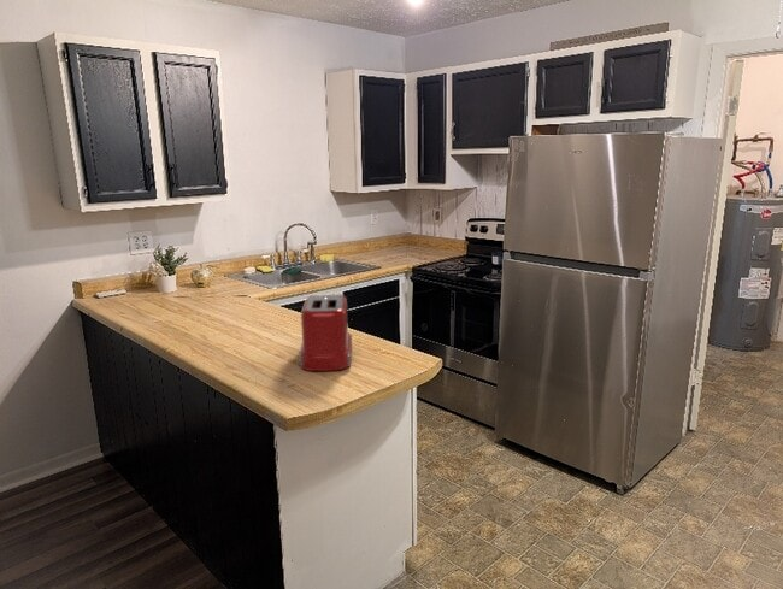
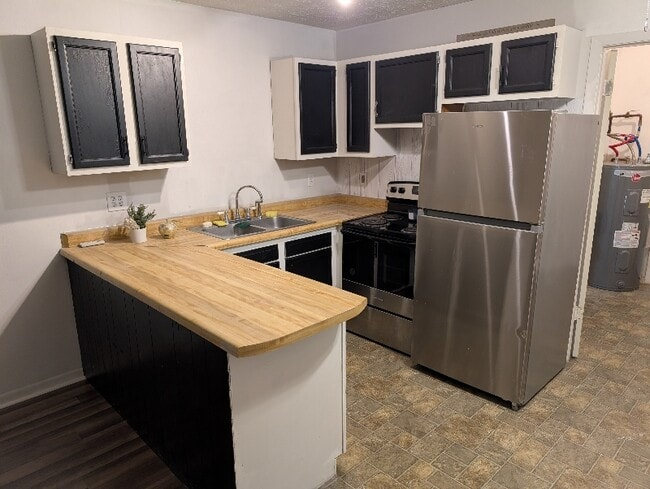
- toaster [298,293,353,372]
